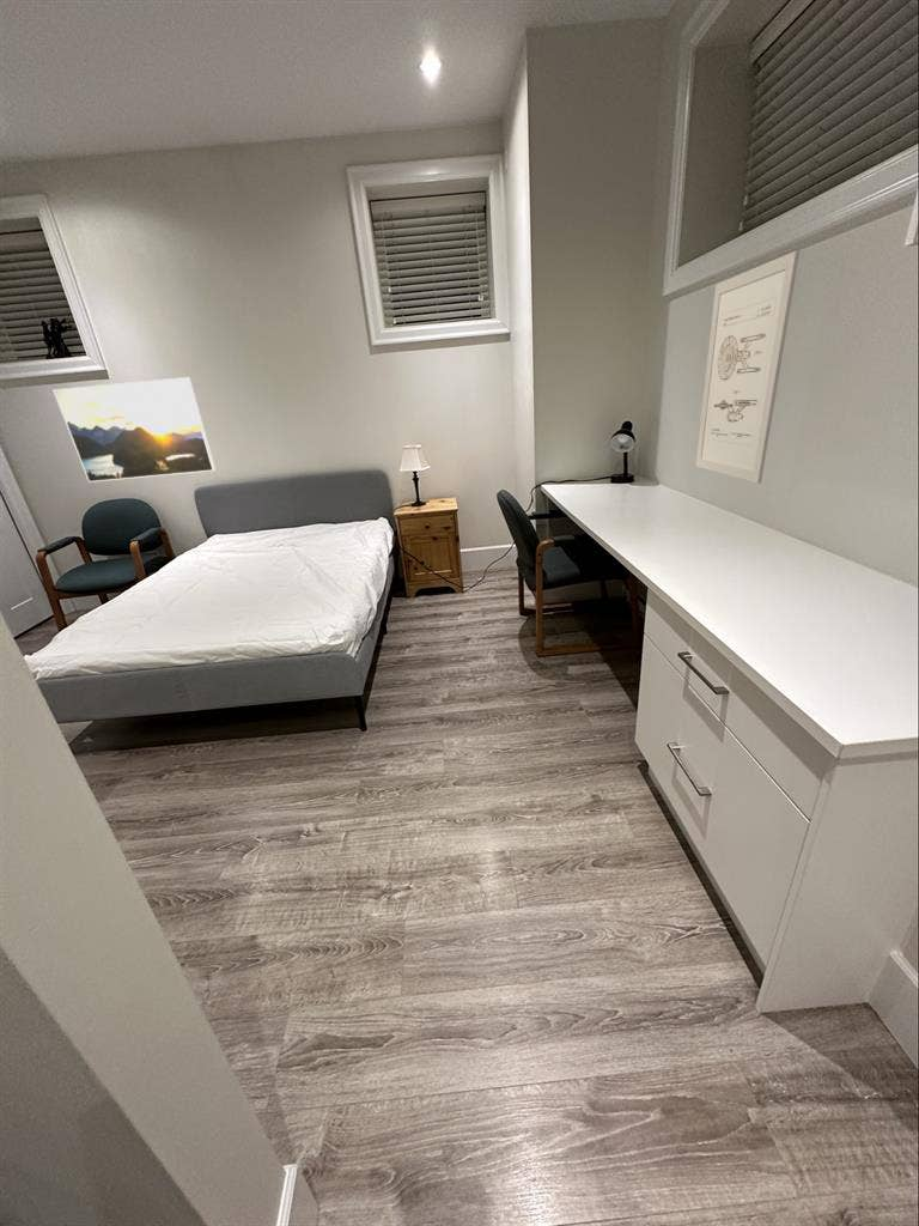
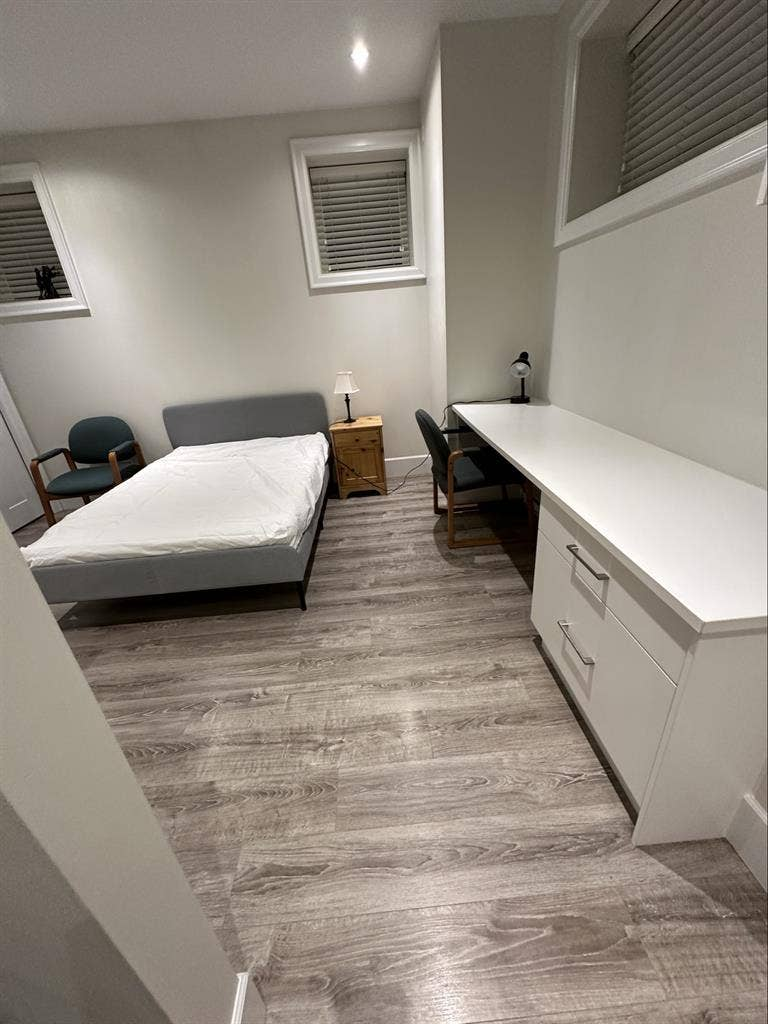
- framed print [53,376,217,484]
- wall art [694,249,801,485]
